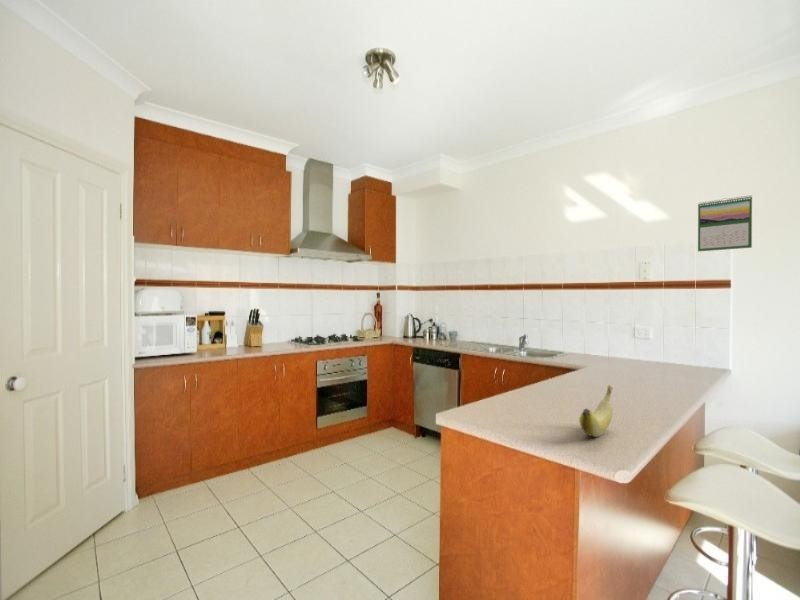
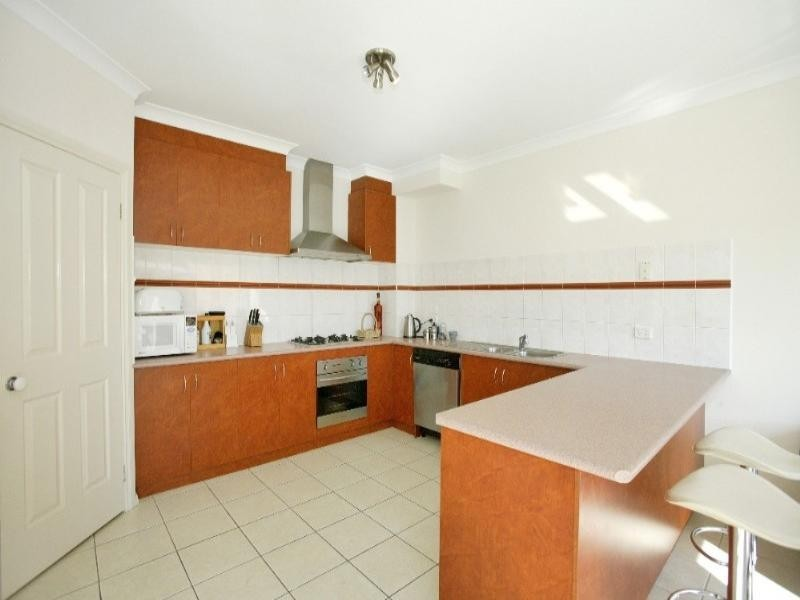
- banana [578,384,614,438]
- calendar [697,194,753,252]
